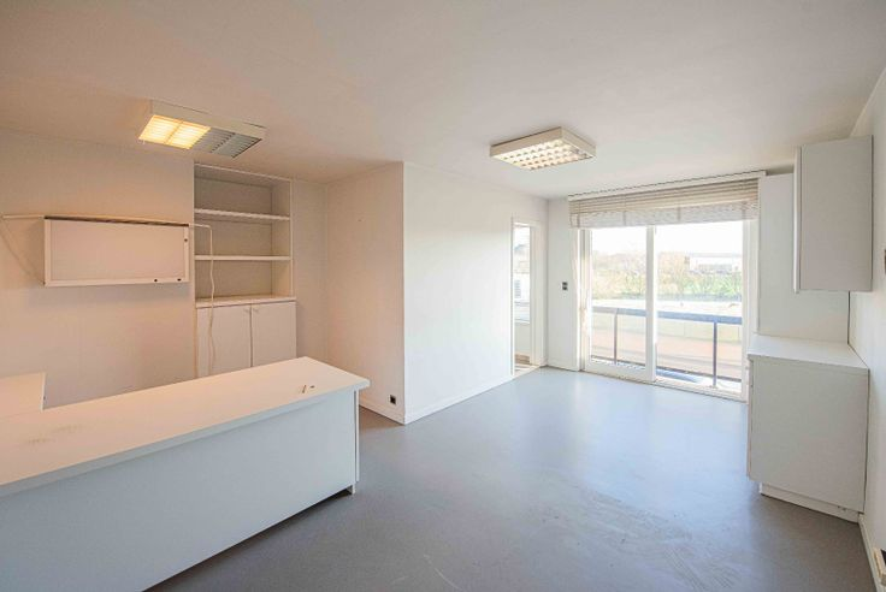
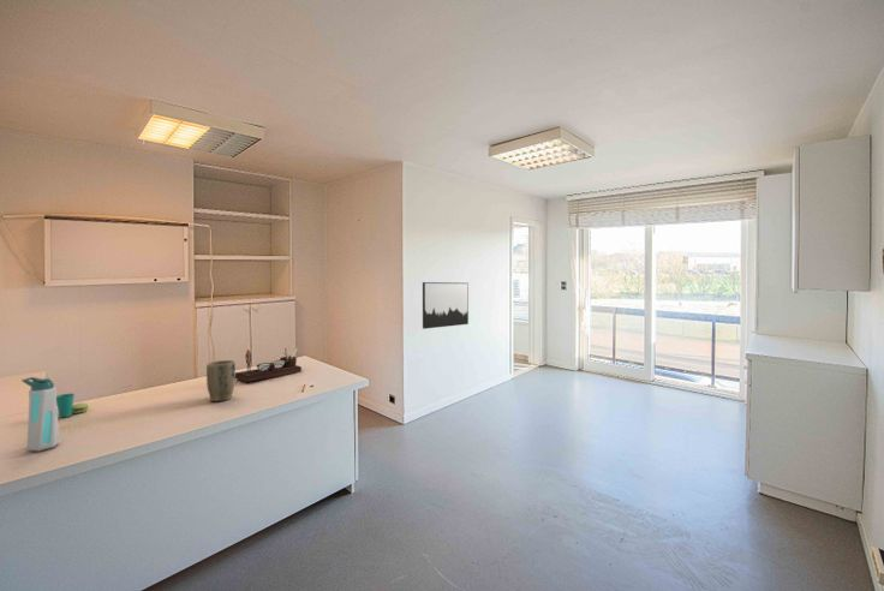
+ plant pot [205,359,237,402]
+ desk organizer [235,347,303,383]
+ cup [56,393,90,418]
+ wall art [422,281,470,330]
+ water bottle [20,376,61,453]
